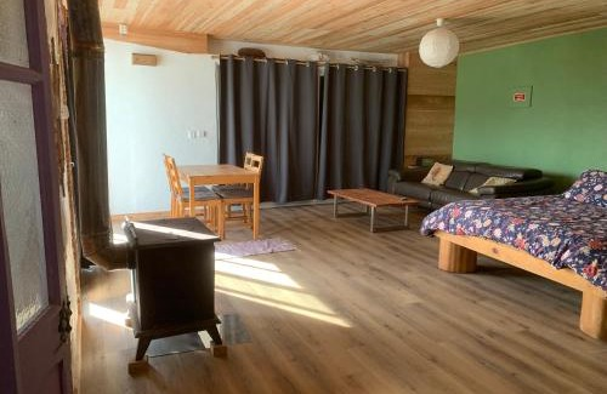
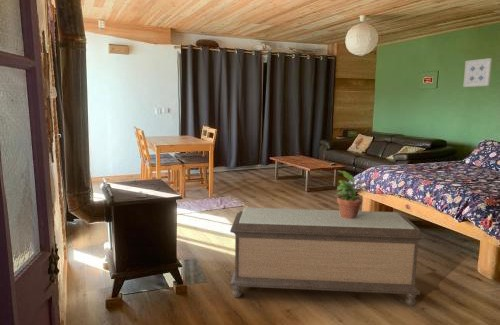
+ wall art [462,57,493,88]
+ potted plant [334,170,370,219]
+ bench [229,207,426,307]
